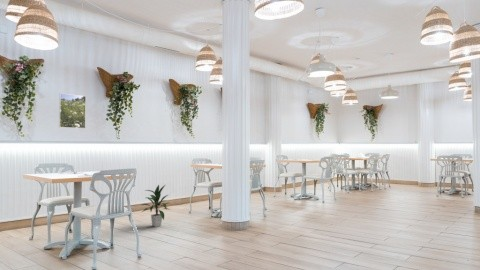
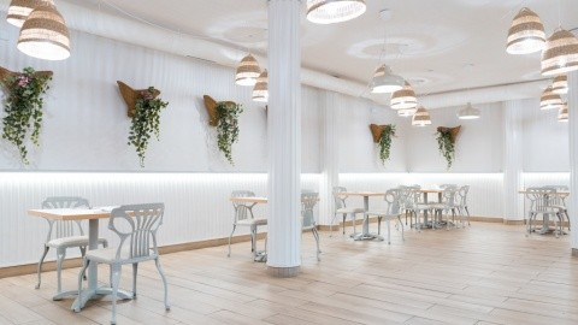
- indoor plant [141,184,171,228]
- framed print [58,92,87,129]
